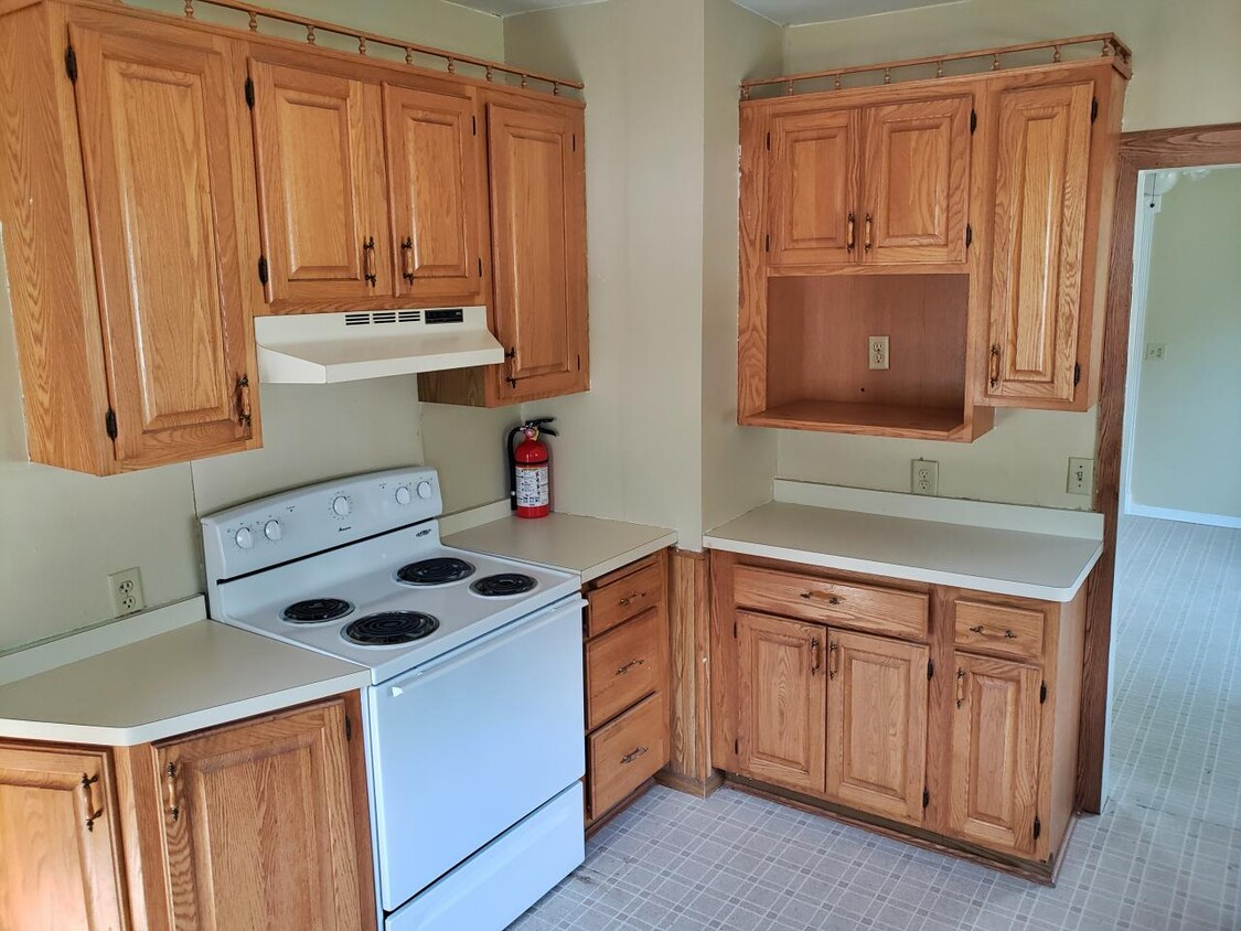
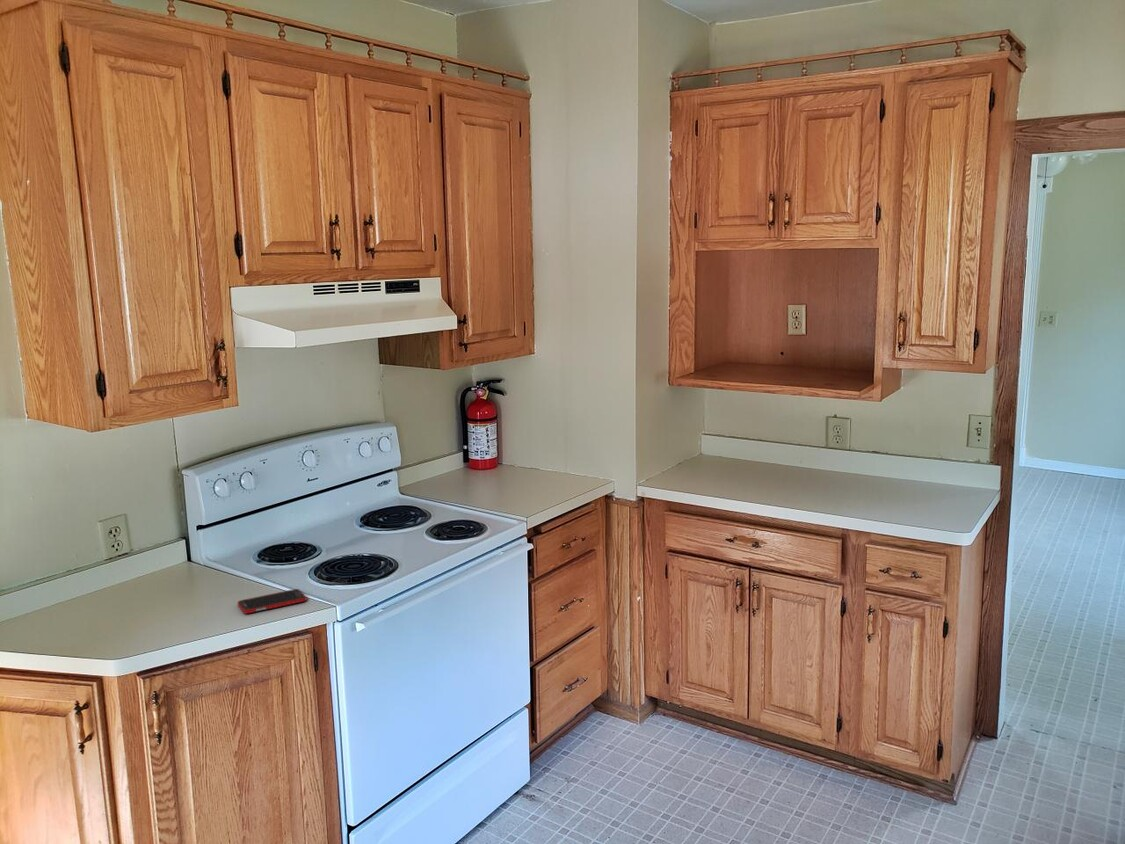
+ cell phone [237,588,308,615]
